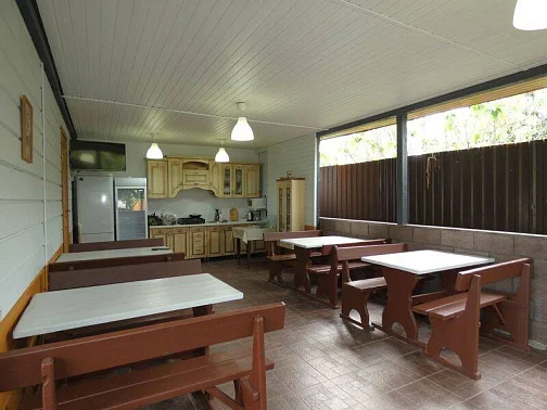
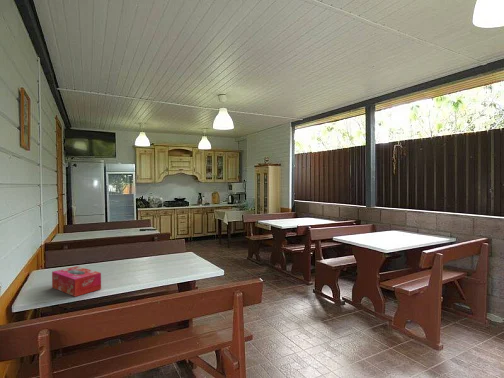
+ tissue box [51,265,102,298]
